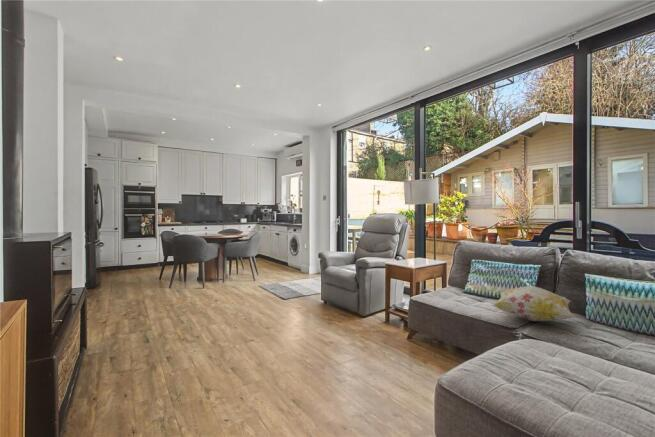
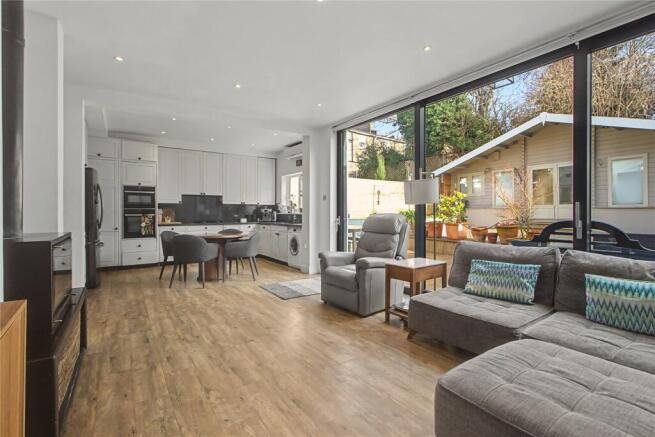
- decorative pillow [492,285,576,322]
